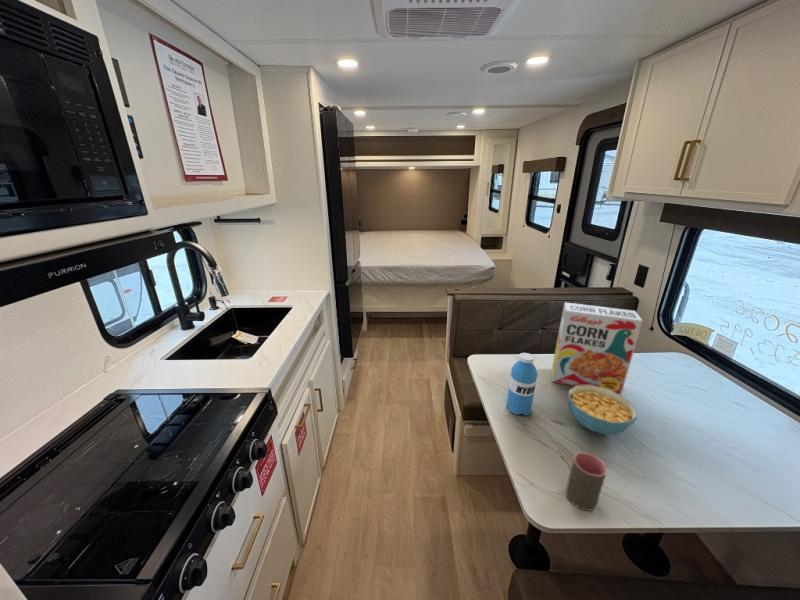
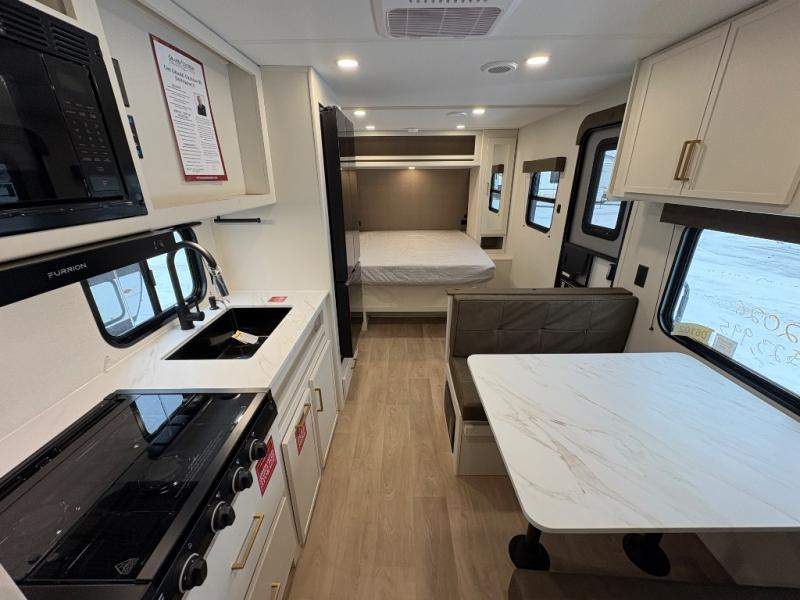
- cereal box [551,301,644,396]
- cereal bowl [567,385,638,435]
- water bottle [506,352,538,416]
- cup [565,451,608,511]
